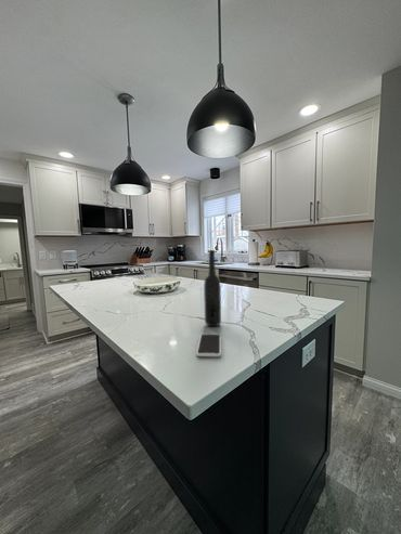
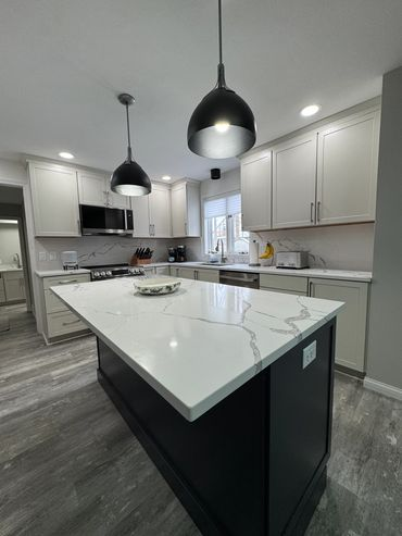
- bottle [203,249,222,327]
- smartphone [195,334,222,357]
